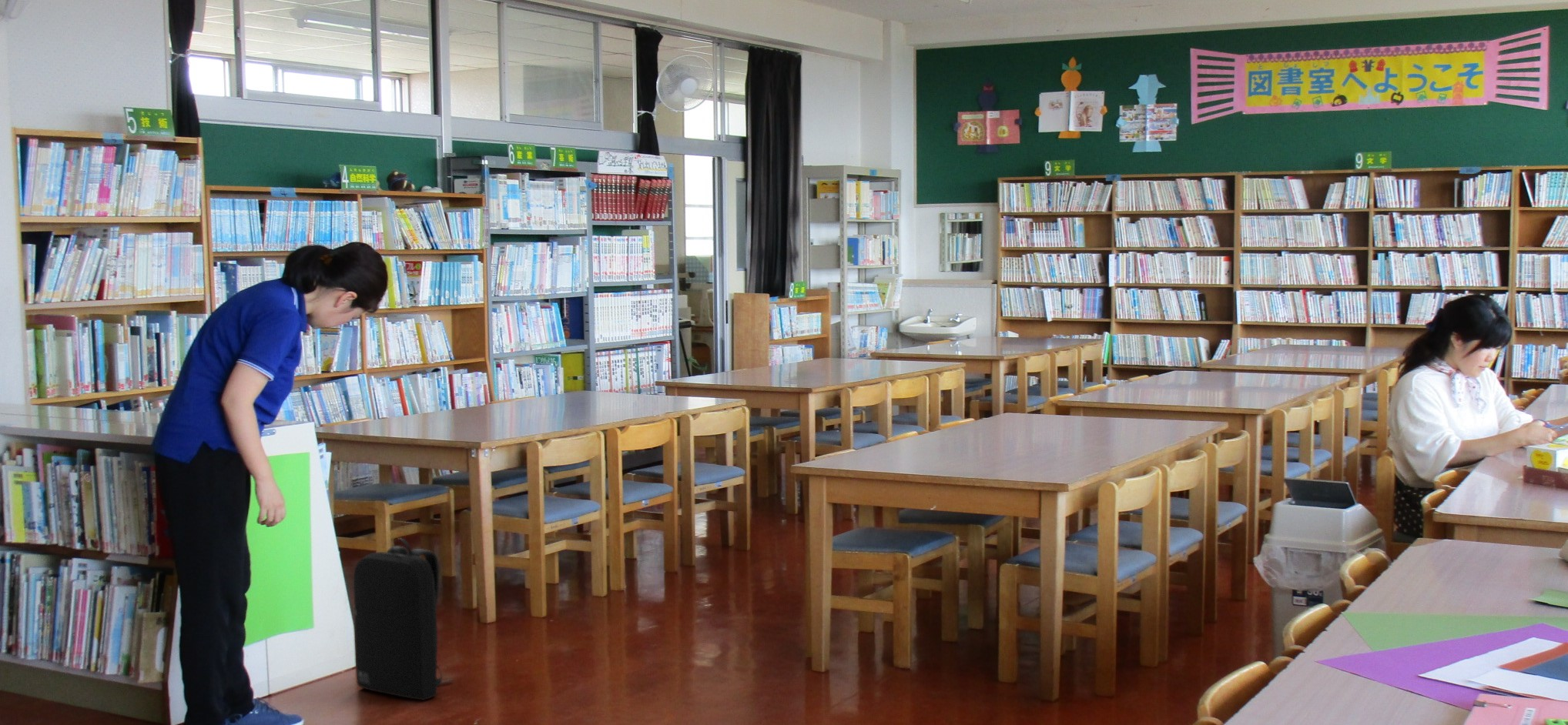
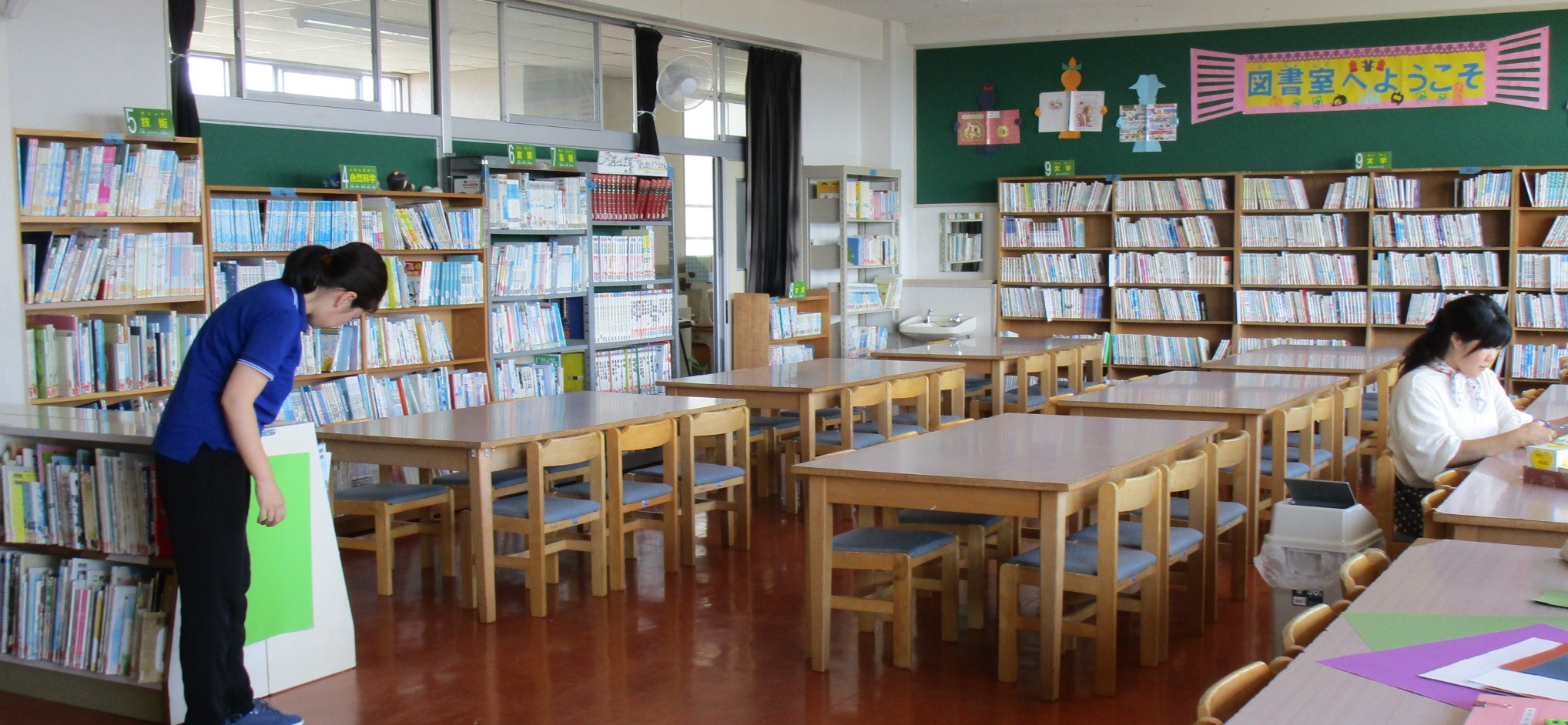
- backpack [353,537,454,701]
